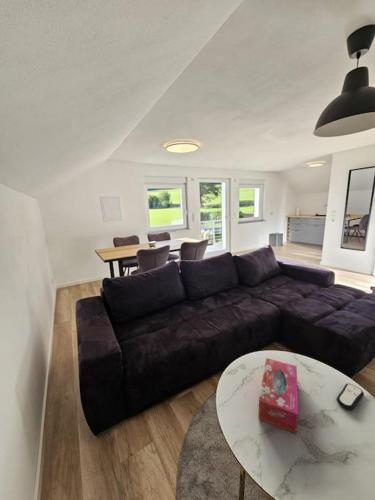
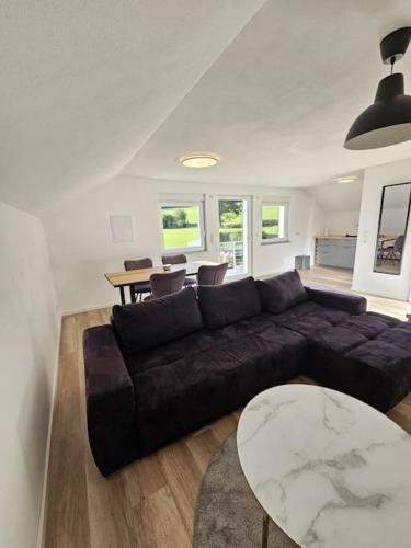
- remote control [336,383,365,411]
- tissue box [257,357,299,435]
